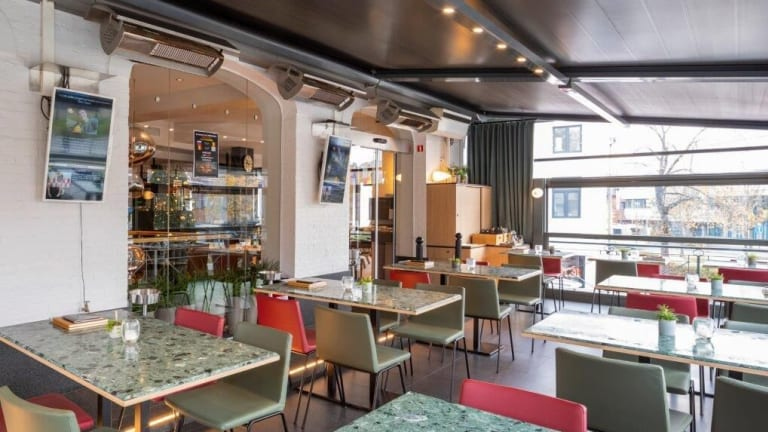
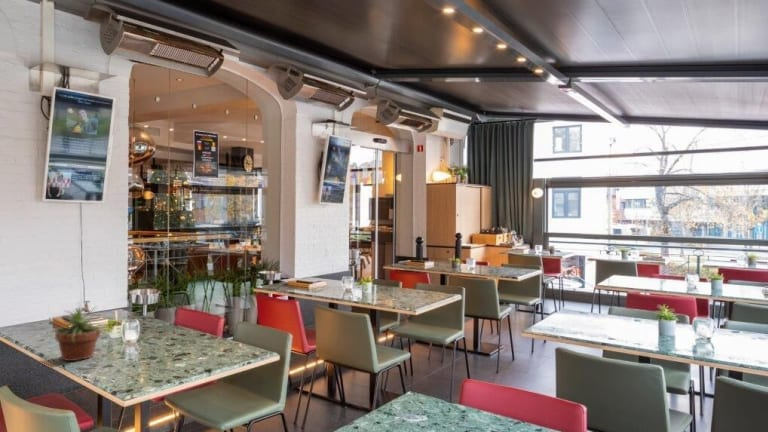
+ potted plant [47,305,112,362]
